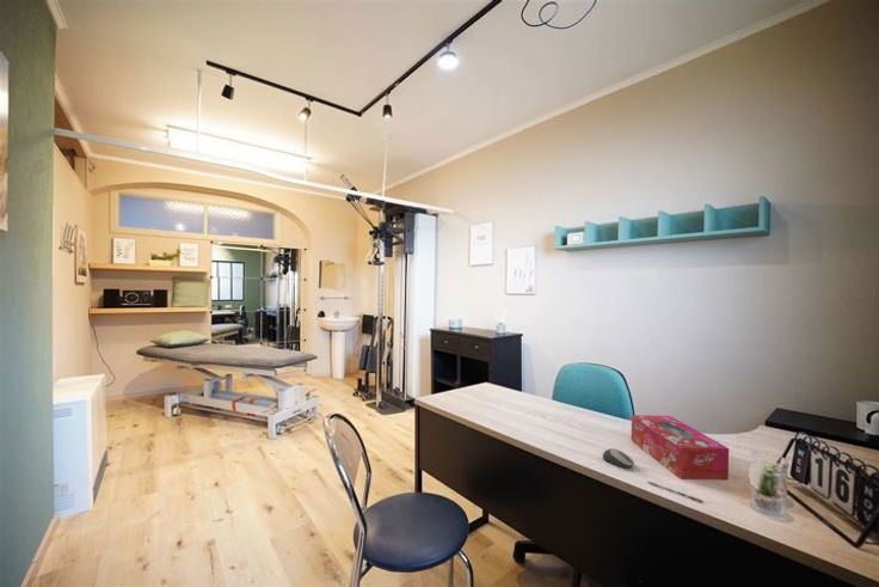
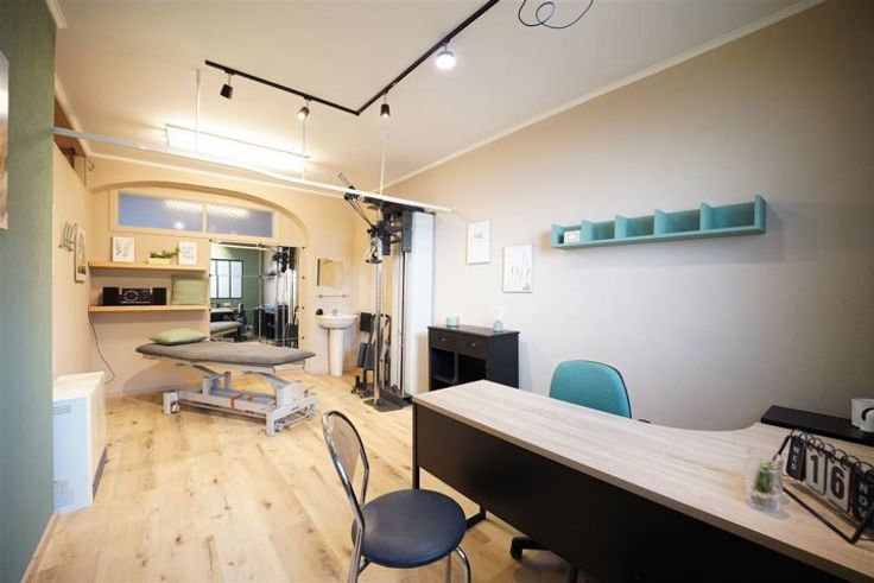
- pen [646,481,705,503]
- tissue box [631,414,730,481]
- computer mouse [602,447,635,470]
